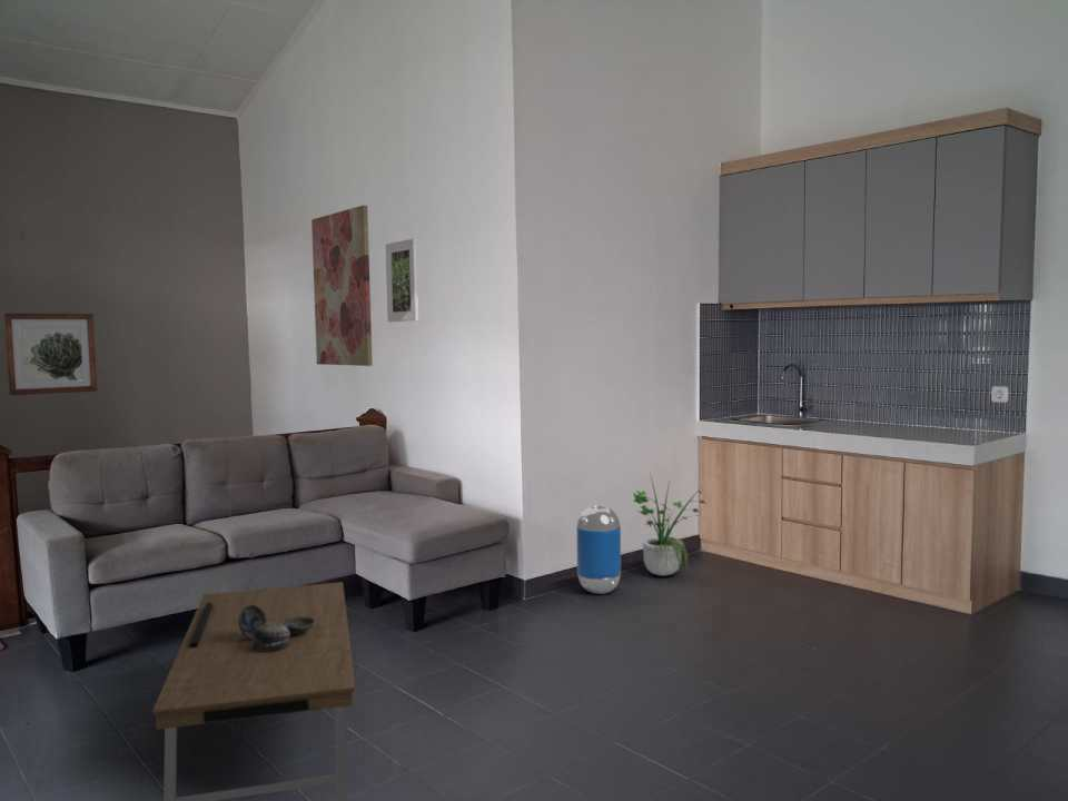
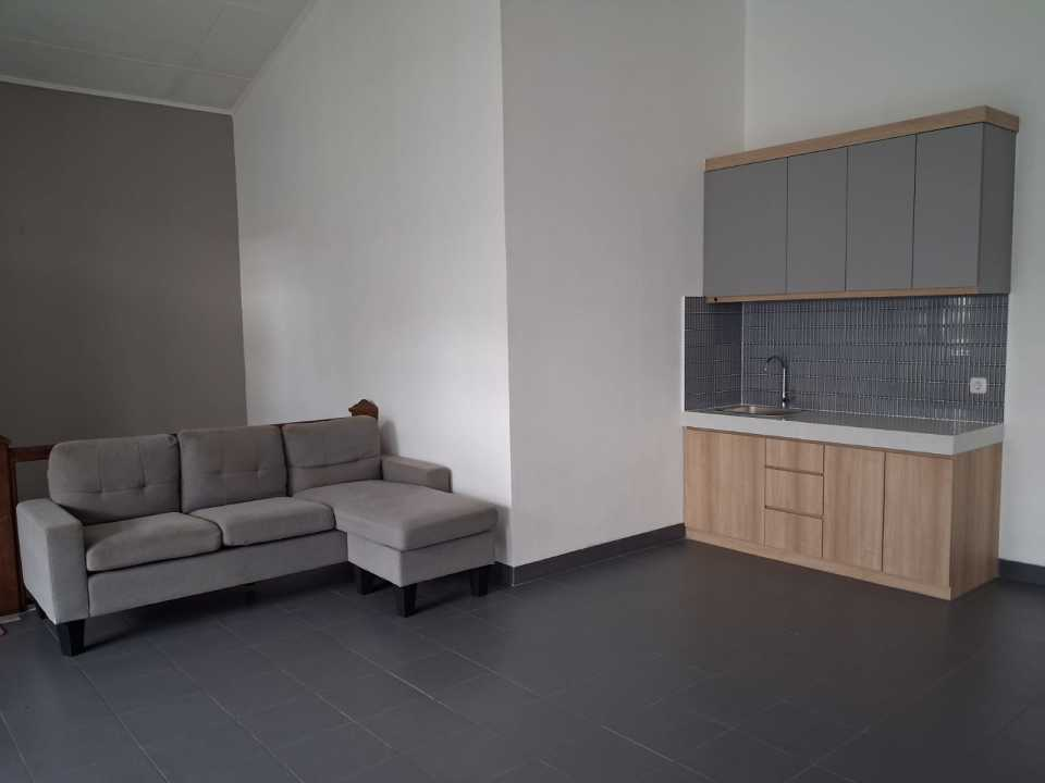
- potted plant [632,469,709,576]
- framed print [385,238,419,323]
- coffee table [151,581,356,801]
- trash can [575,504,622,595]
- decorative bowl [238,605,315,652]
- wall art [3,313,98,396]
- wall art [310,205,374,367]
